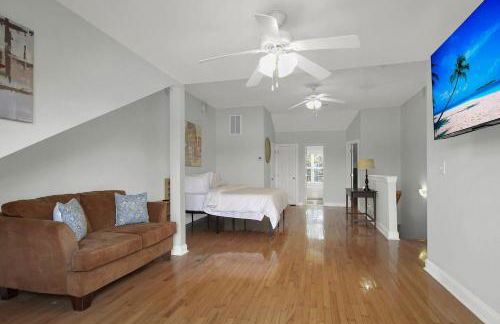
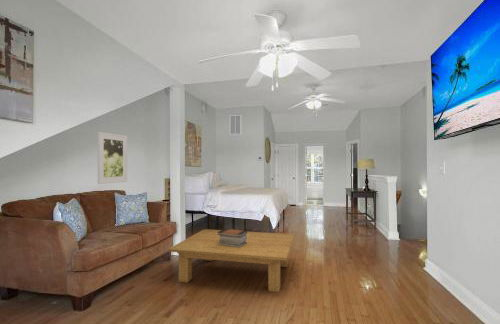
+ book stack [217,228,248,248]
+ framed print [97,131,128,185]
+ coffee table [167,228,296,293]
